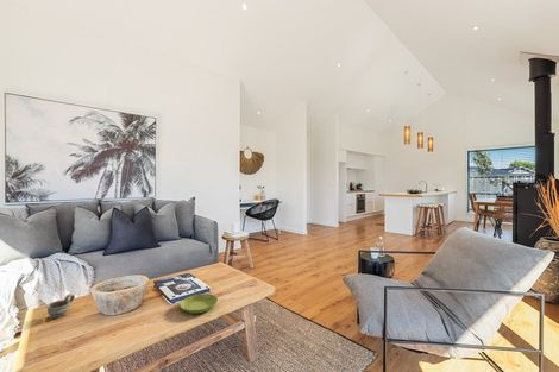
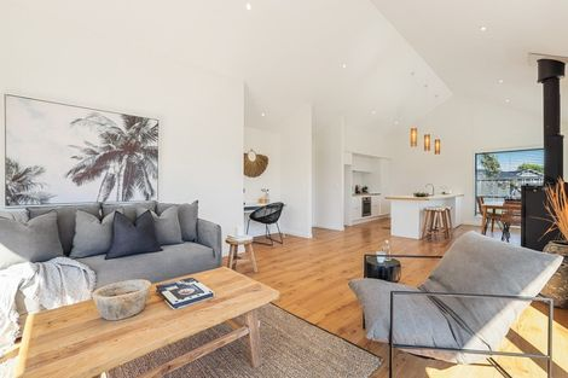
- saucer [178,292,219,315]
- cup [45,292,76,320]
